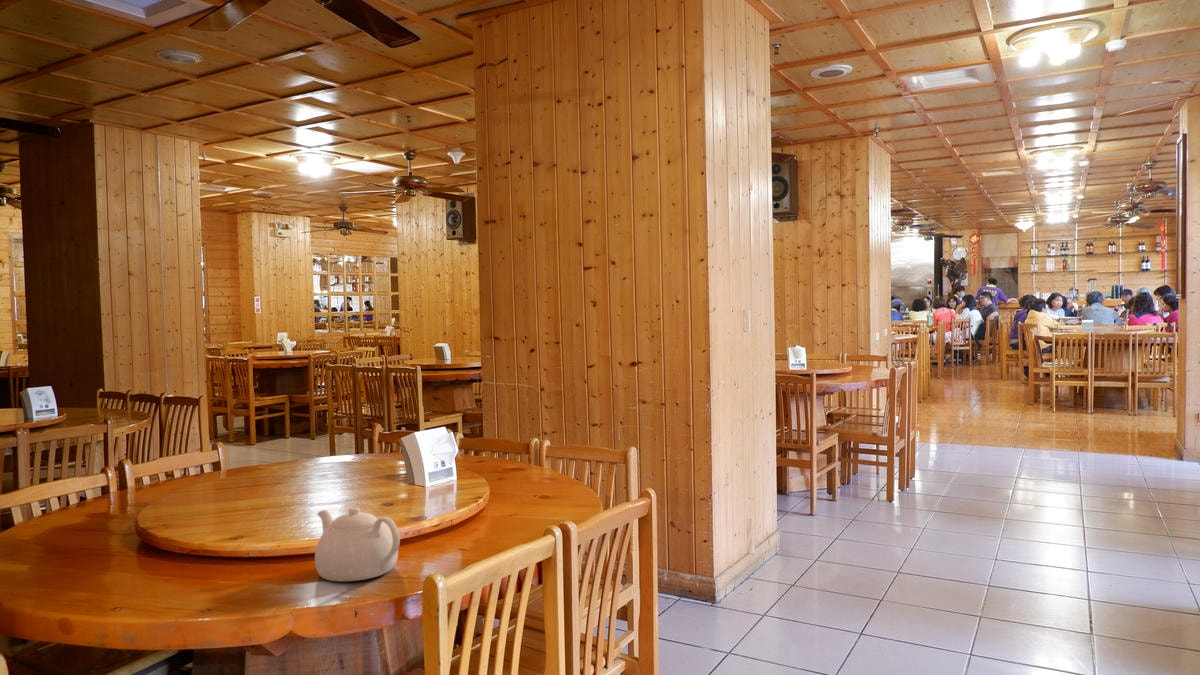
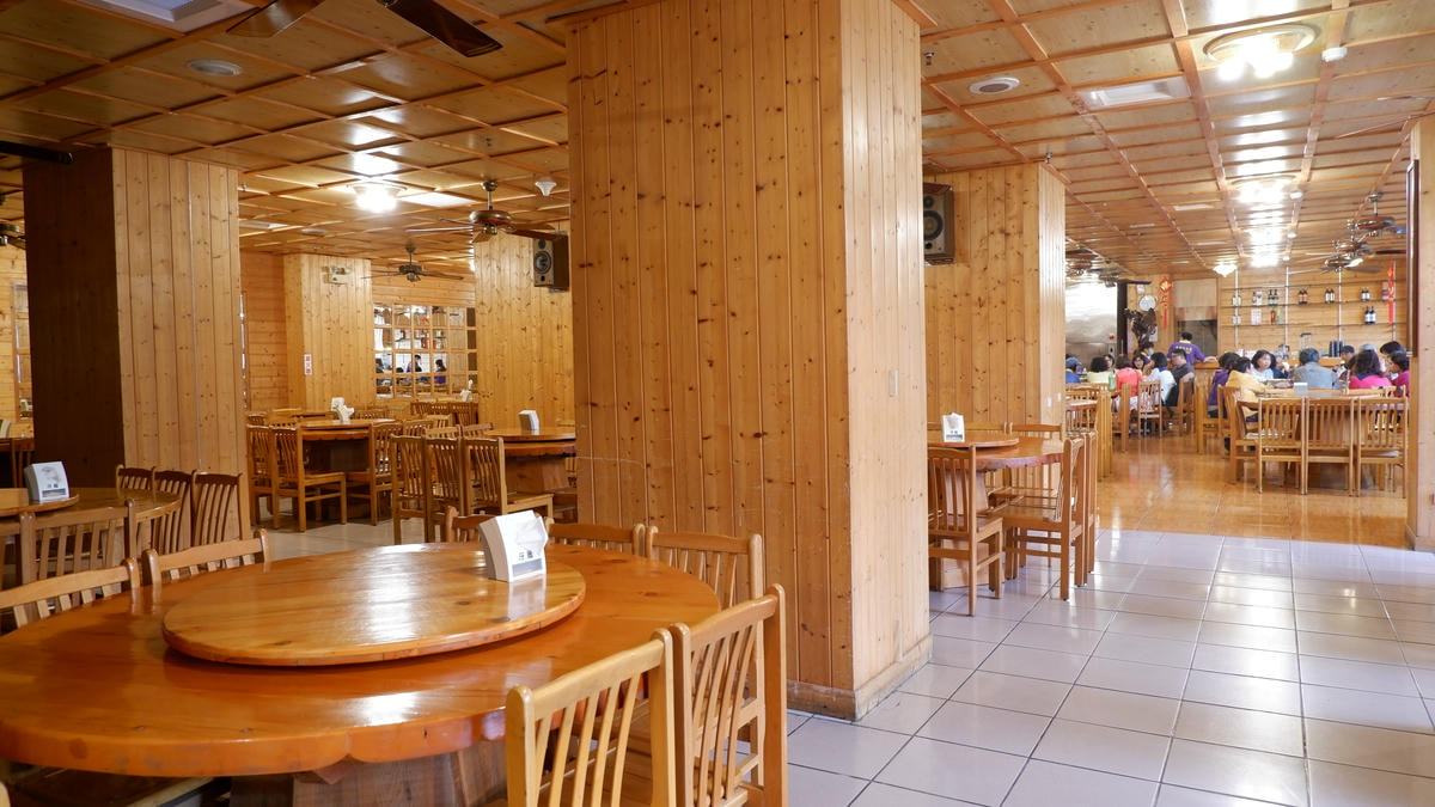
- teapot [314,507,401,583]
